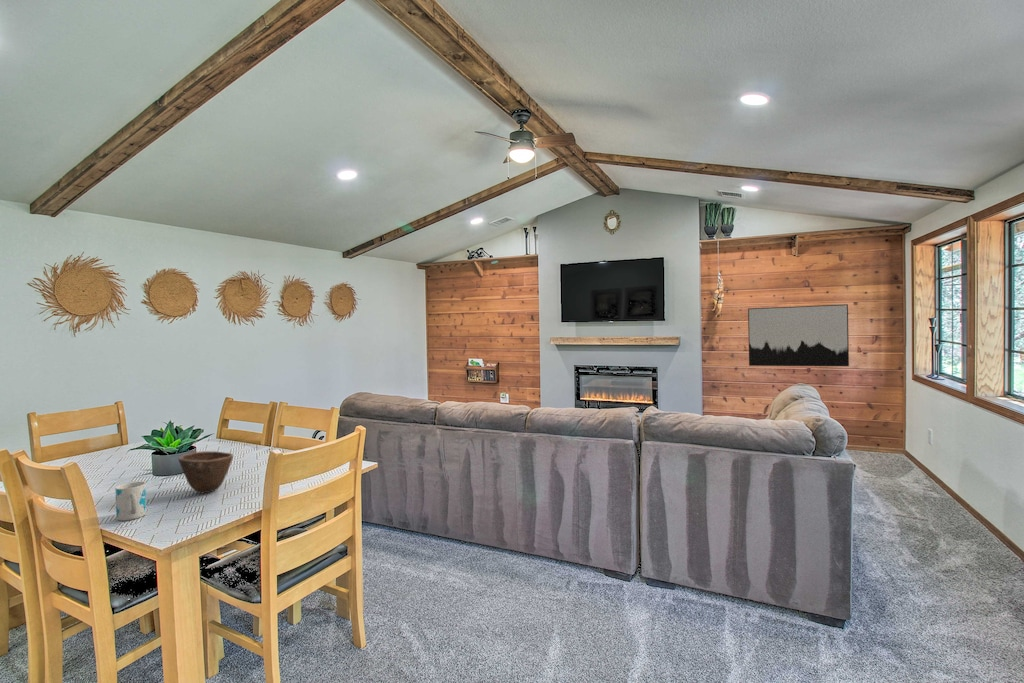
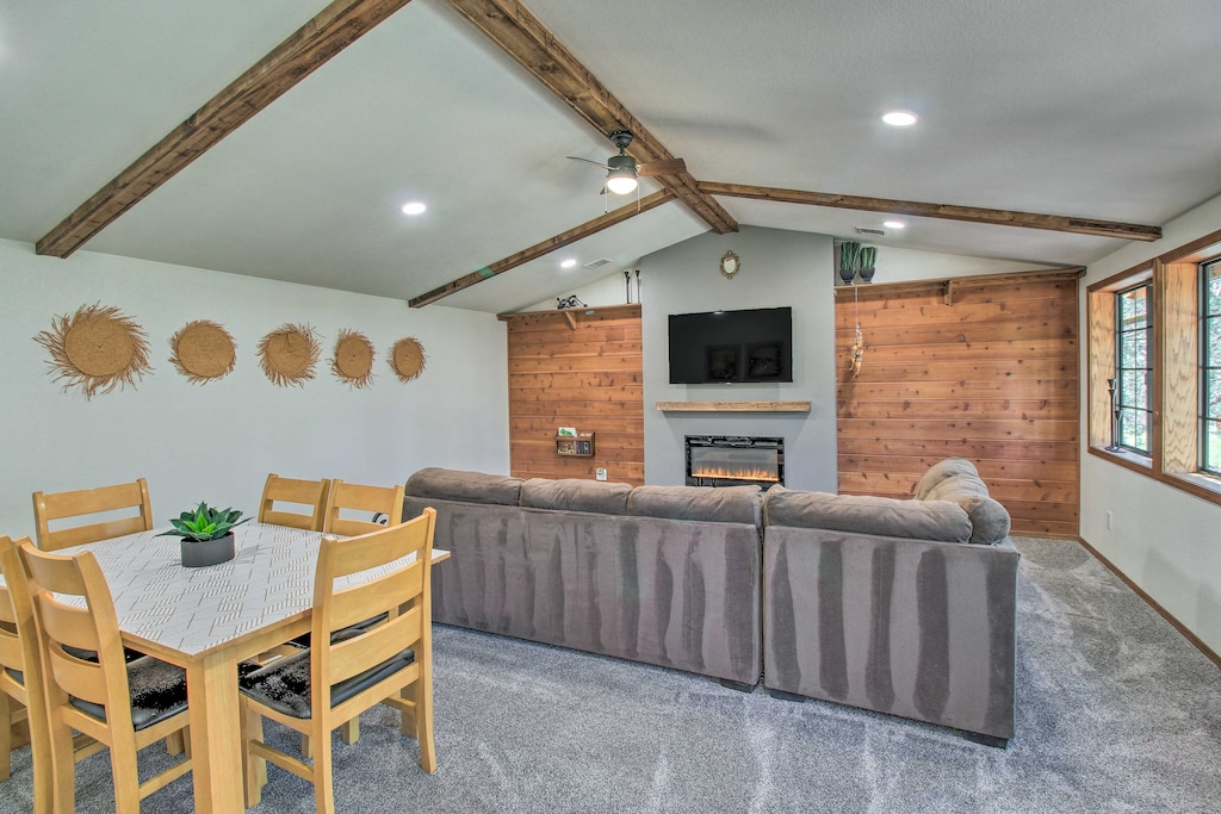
- wall art [747,303,850,367]
- bowl [177,450,234,494]
- mug [114,481,147,522]
